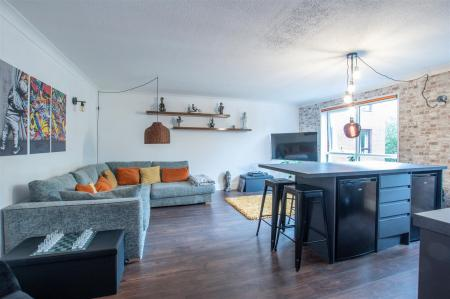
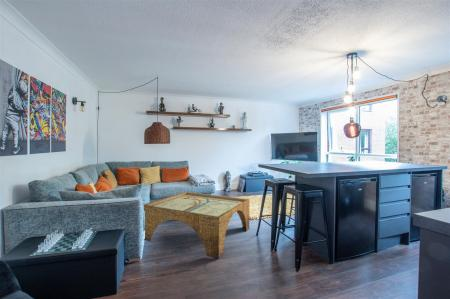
+ coffee table [143,191,251,259]
